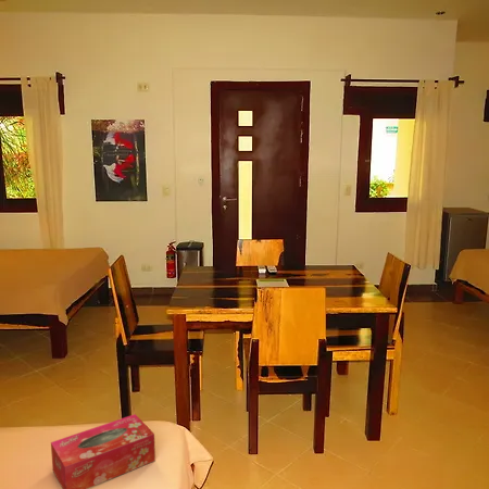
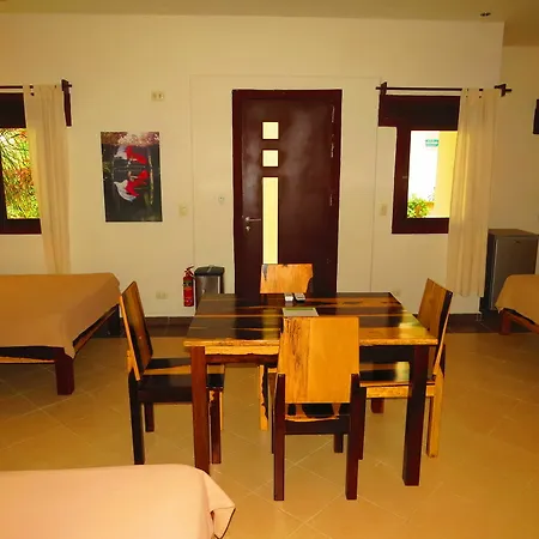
- tissue box [50,413,156,489]
